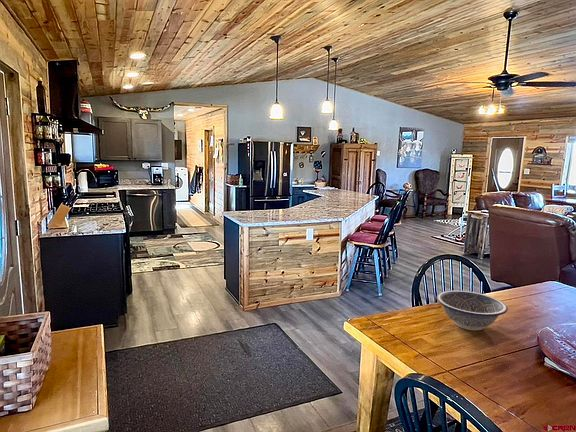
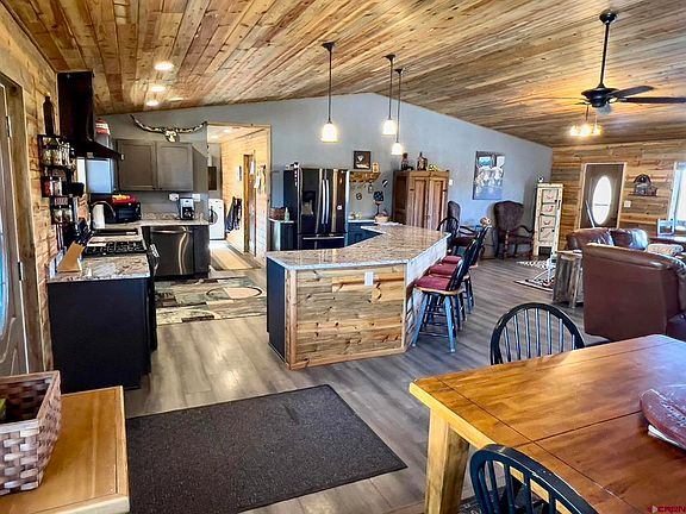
- decorative bowl [435,290,509,332]
